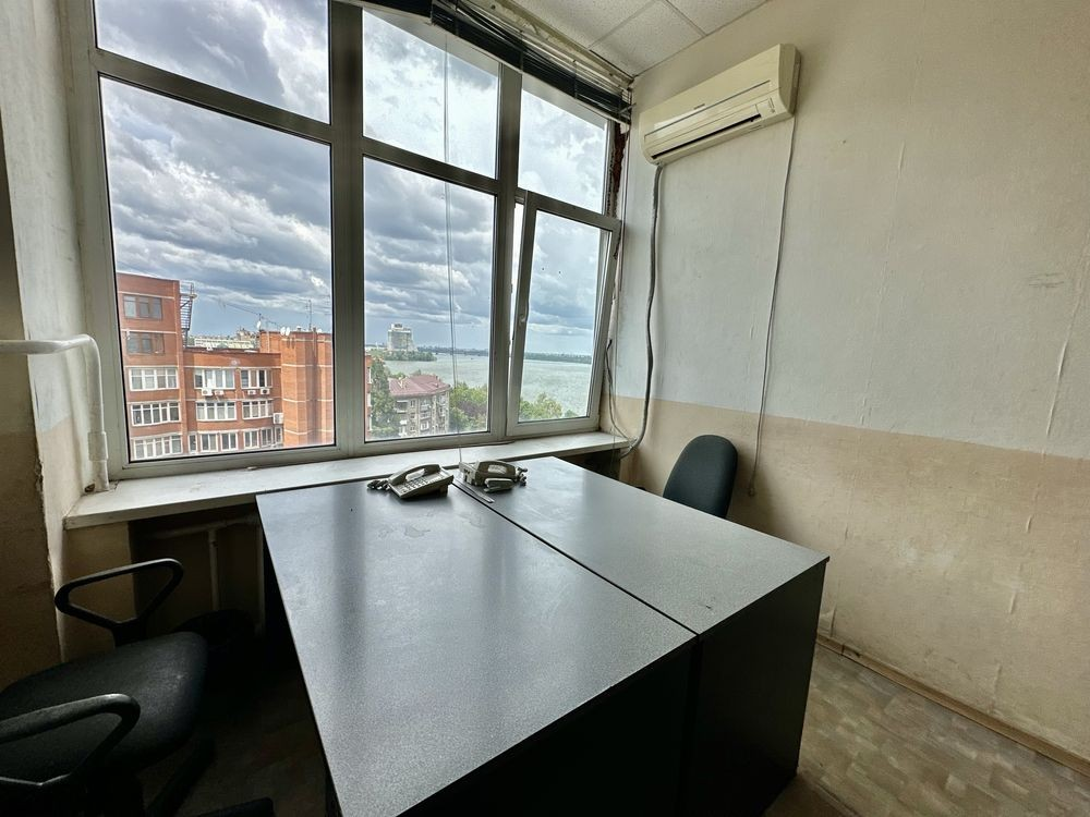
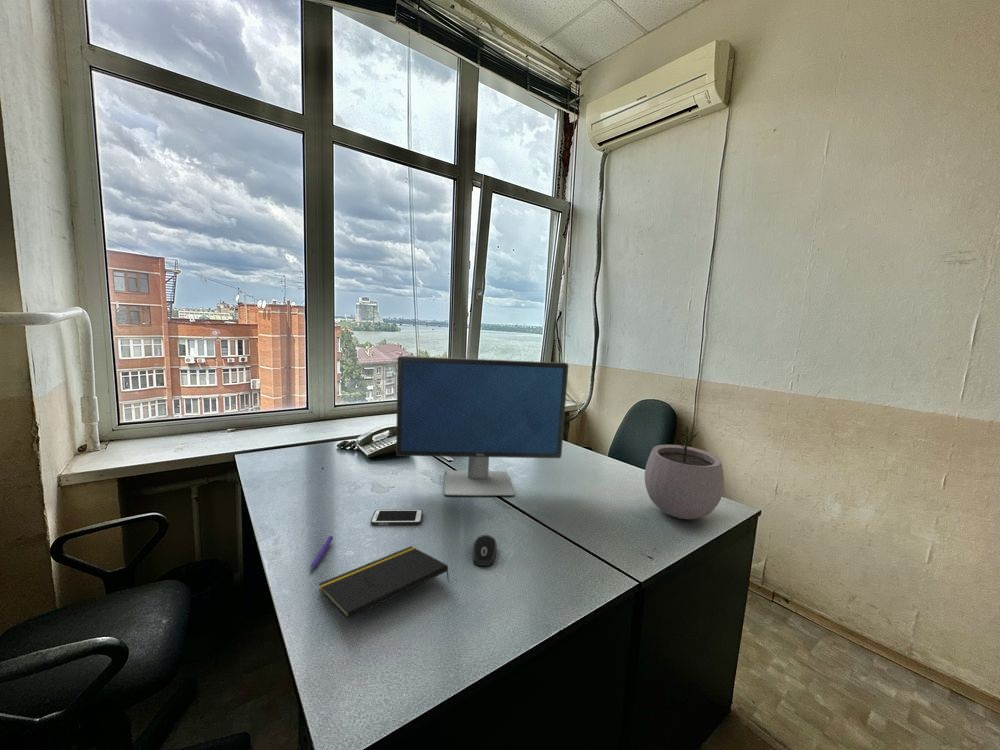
+ plant pot [644,426,725,520]
+ computer mouse [472,534,498,567]
+ pen [309,535,334,572]
+ notepad [318,545,450,621]
+ monitor [395,355,569,497]
+ cell phone [370,508,424,526]
